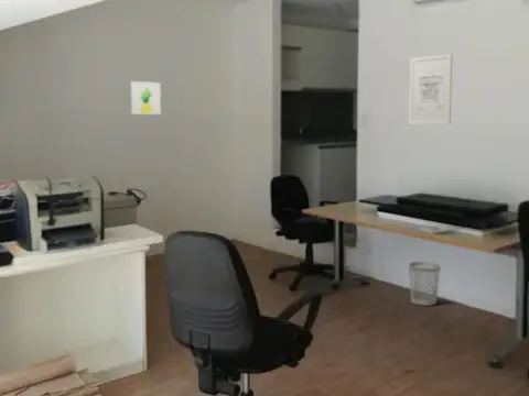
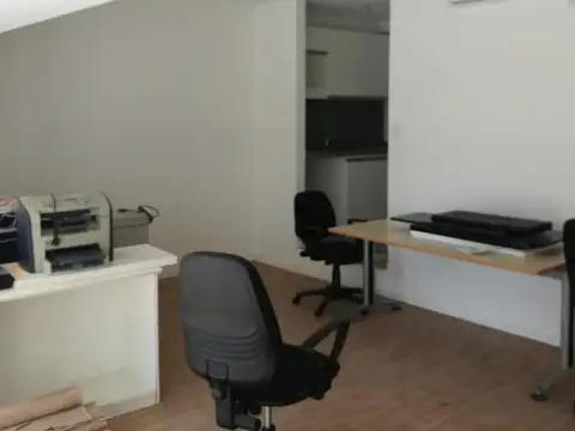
- wall art [408,53,453,125]
- wall art [130,80,162,116]
- wastebasket [408,261,442,307]
